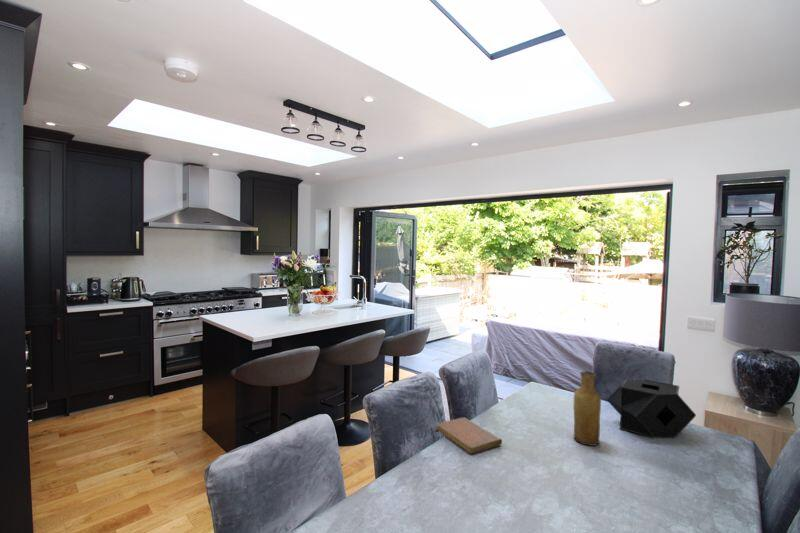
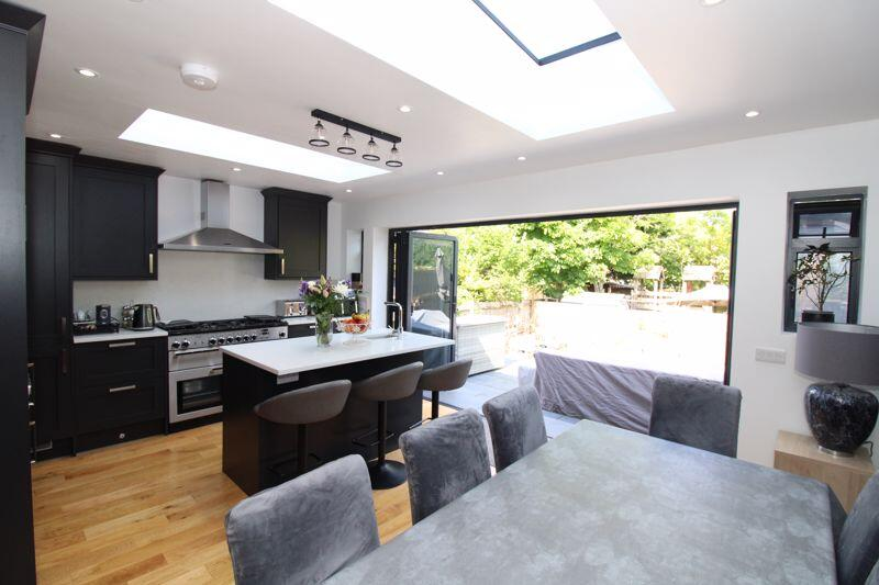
- speaker [606,378,697,439]
- vase [573,370,602,447]
- notebook [435,416,503,455]
